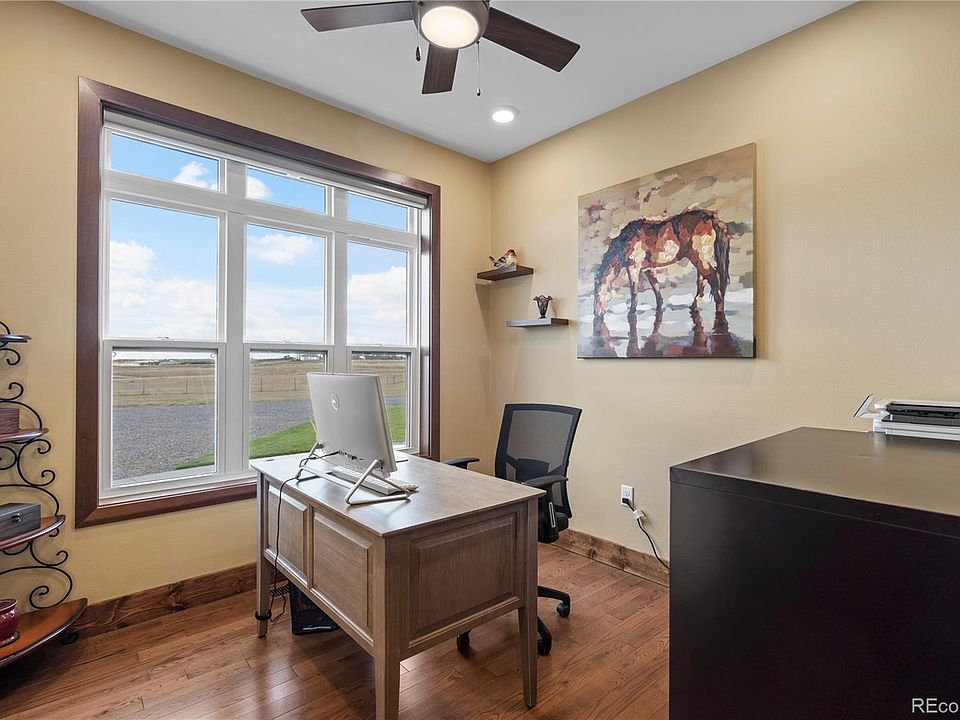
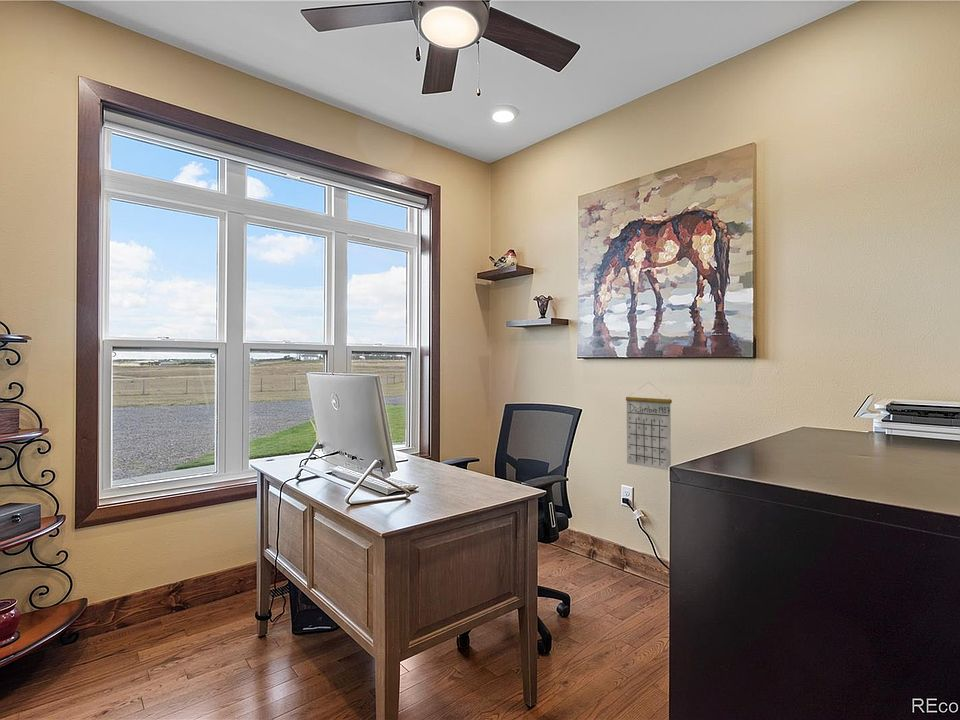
+ calendar [625,381,673,471]
